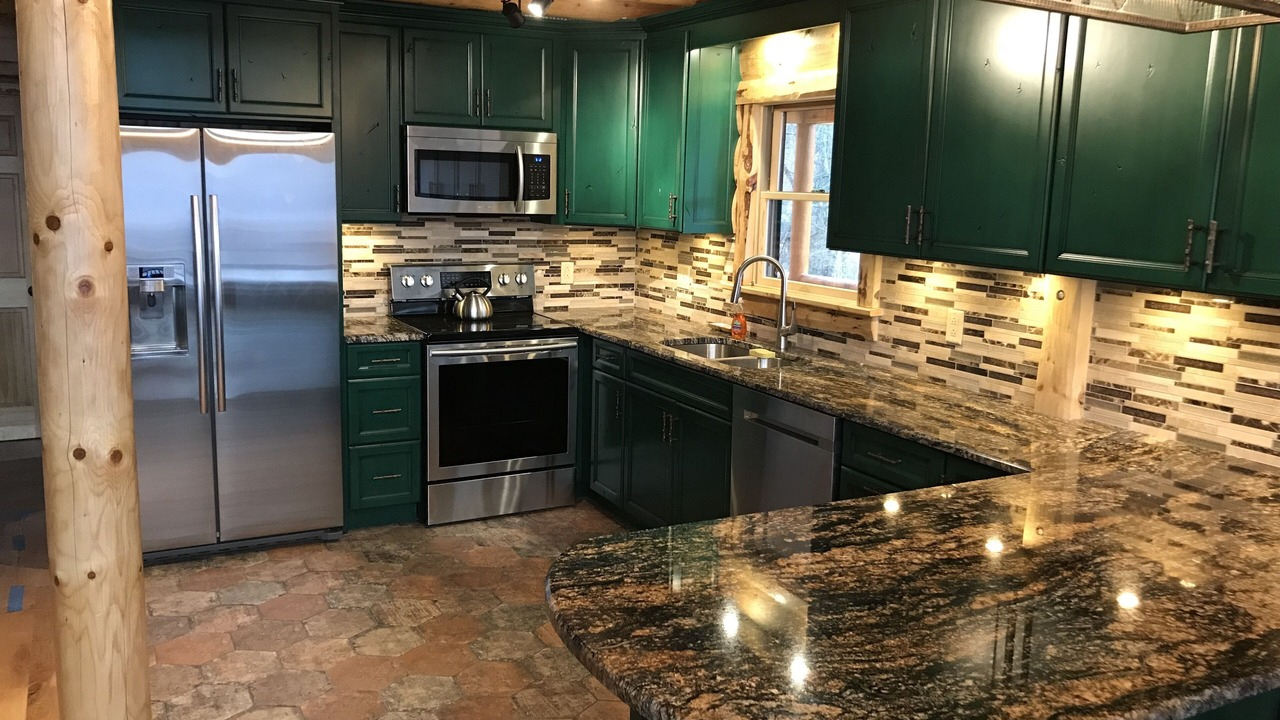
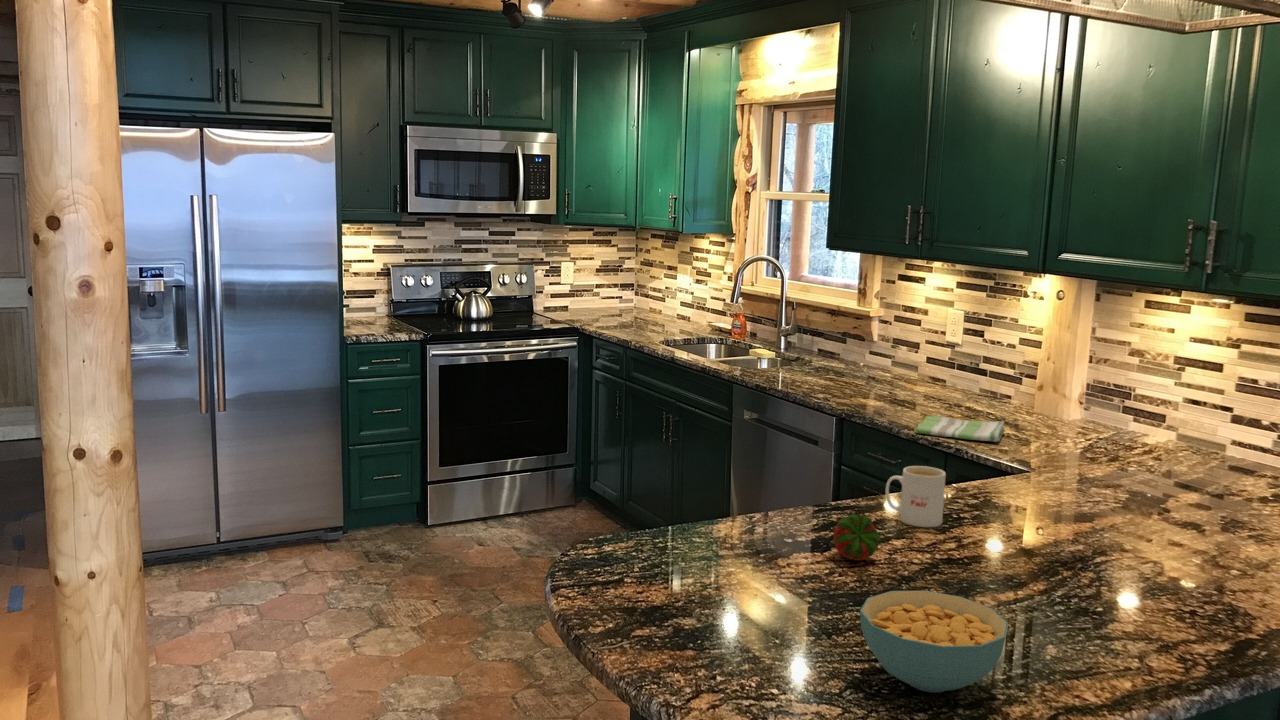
+ dish towel [914,415,1006,443]
+ fruit [832,512,882,562]
+ mug [885,465,947,528]
+ cereal bowl [859,590,1009,693]
